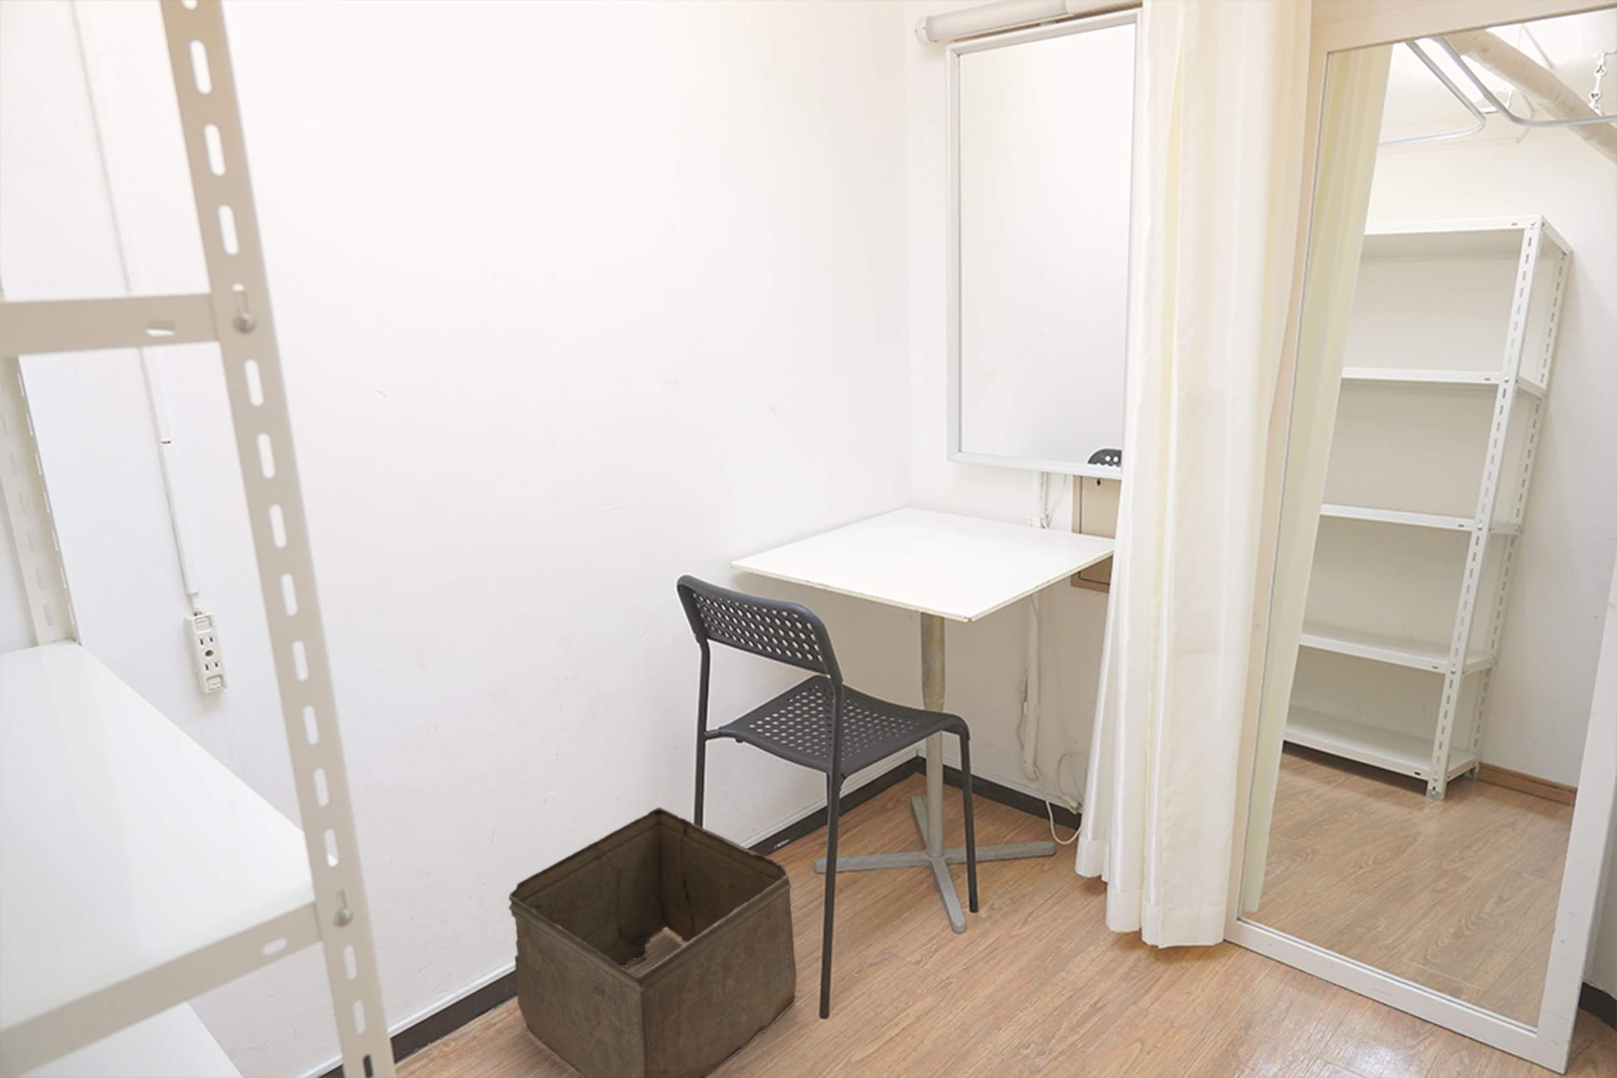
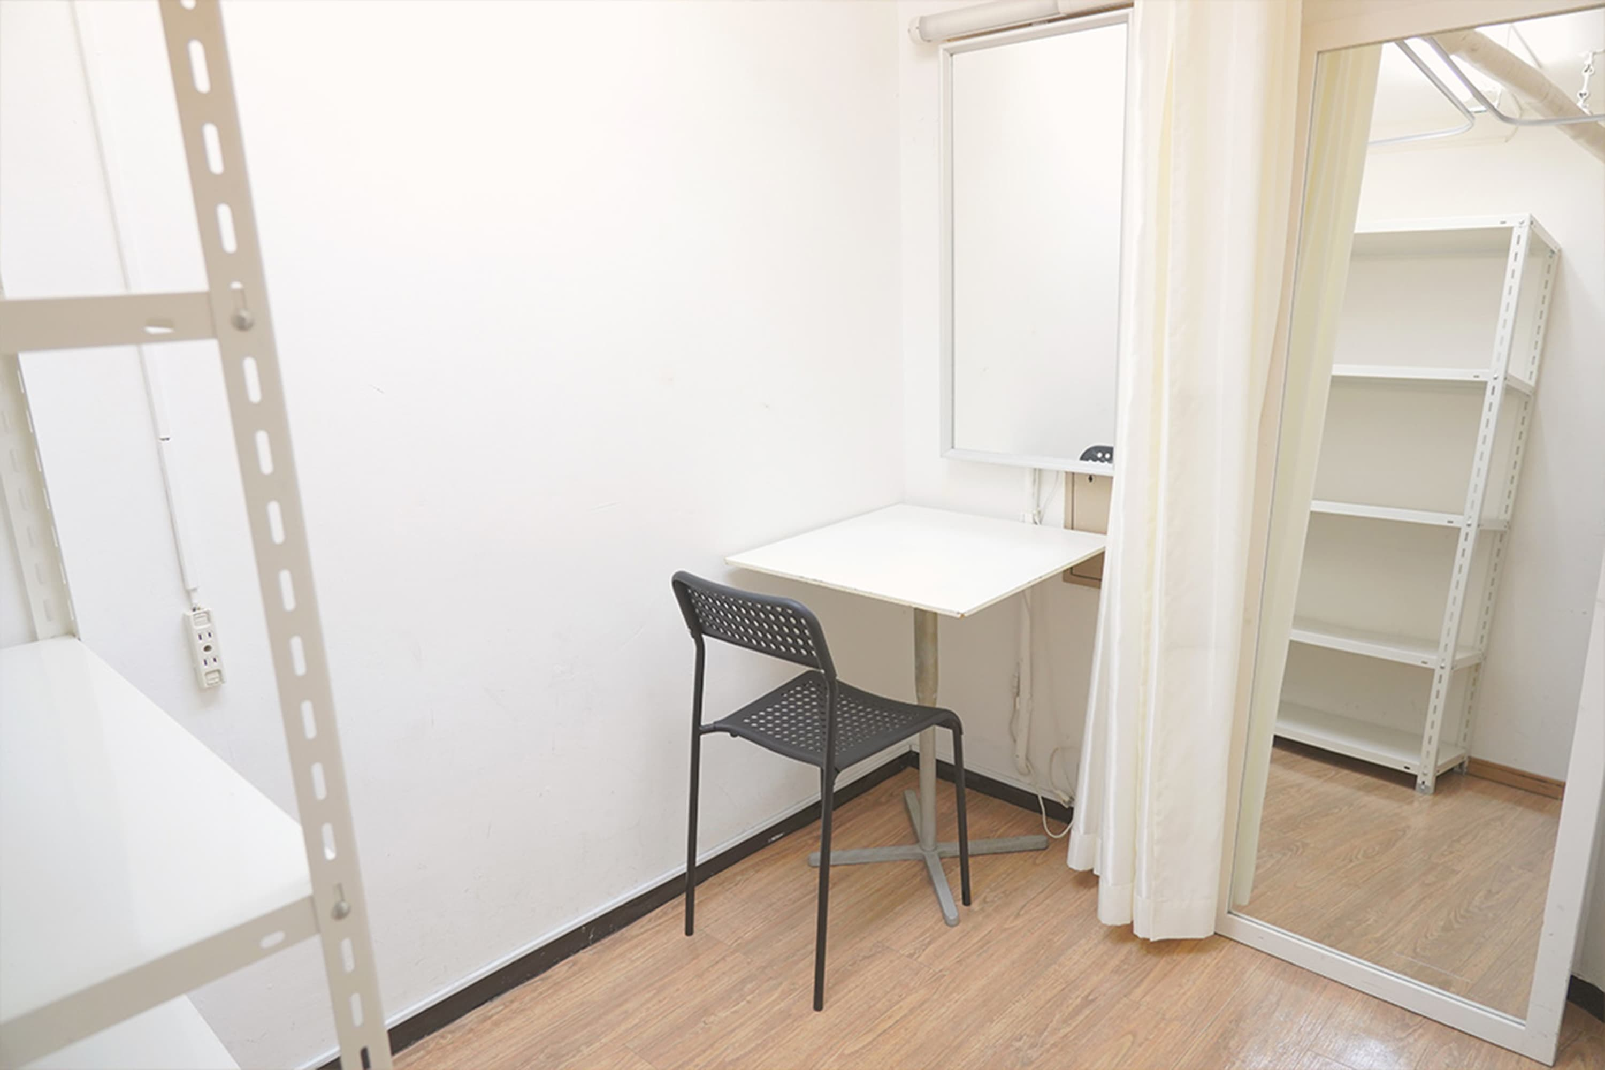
- storage bin [508,806,798,1078]
